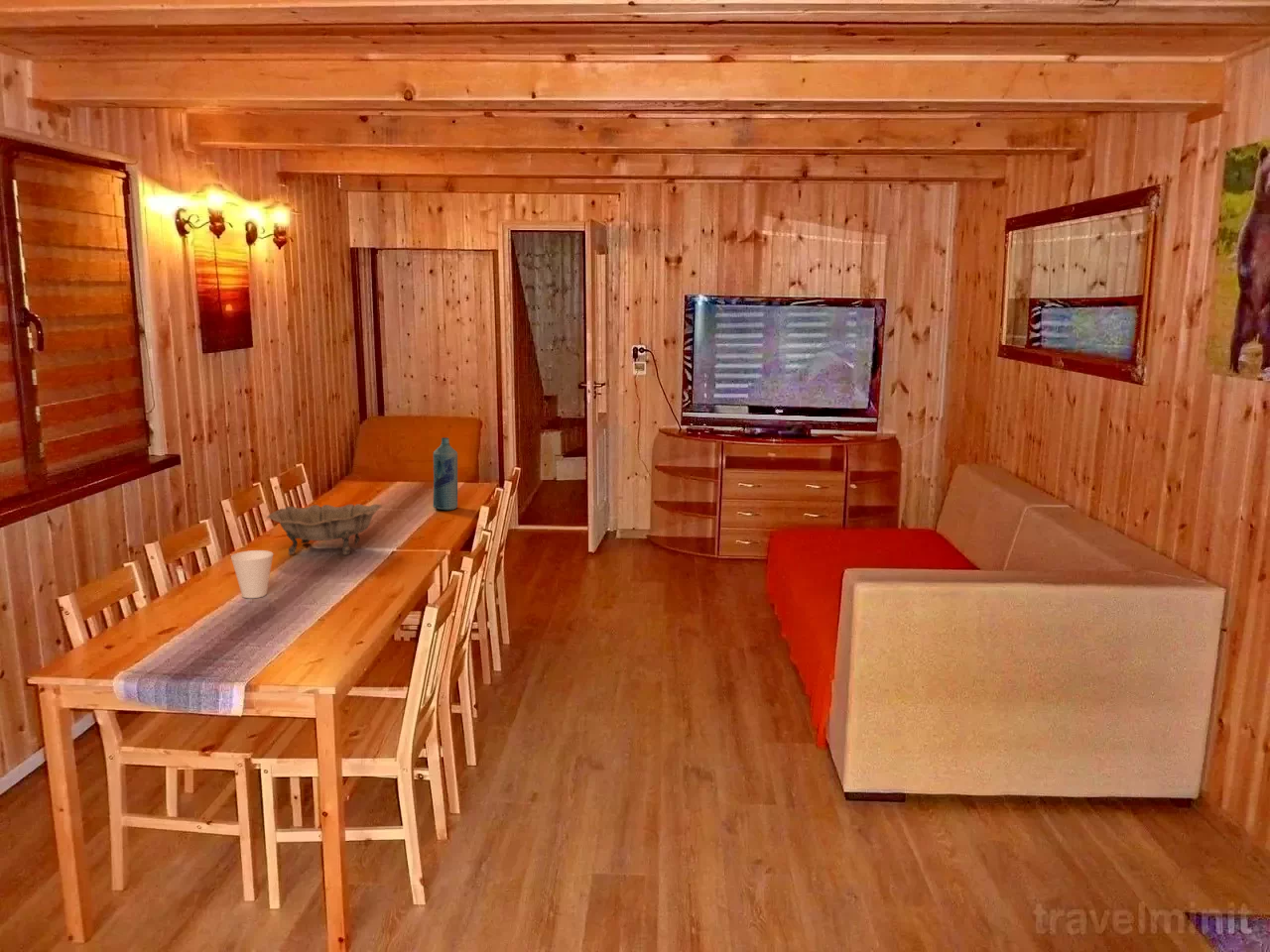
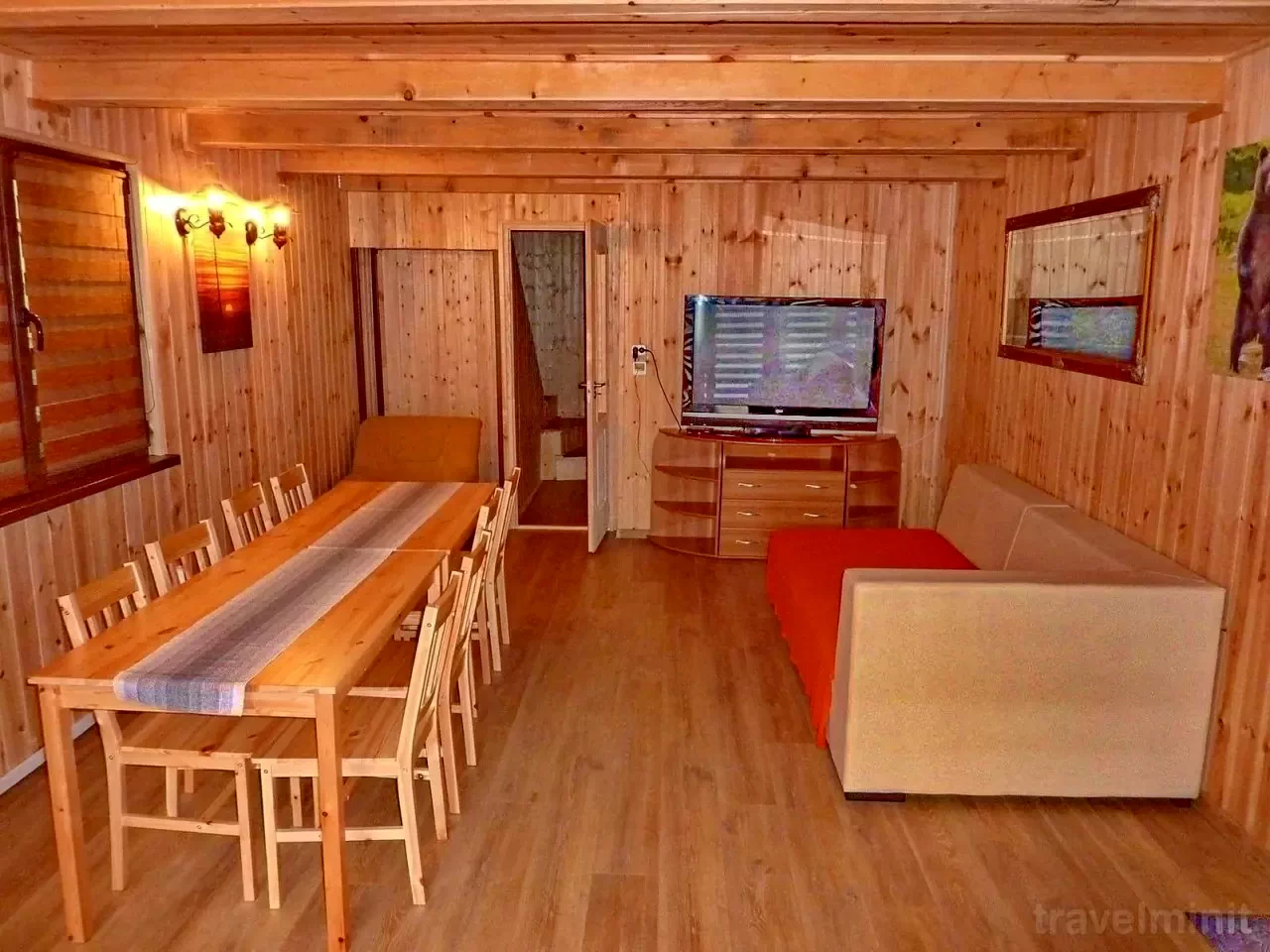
- bottle [432,436,458,511]
- decorative bowl [266,503,383,556]
- cup [230,549,275,599]
